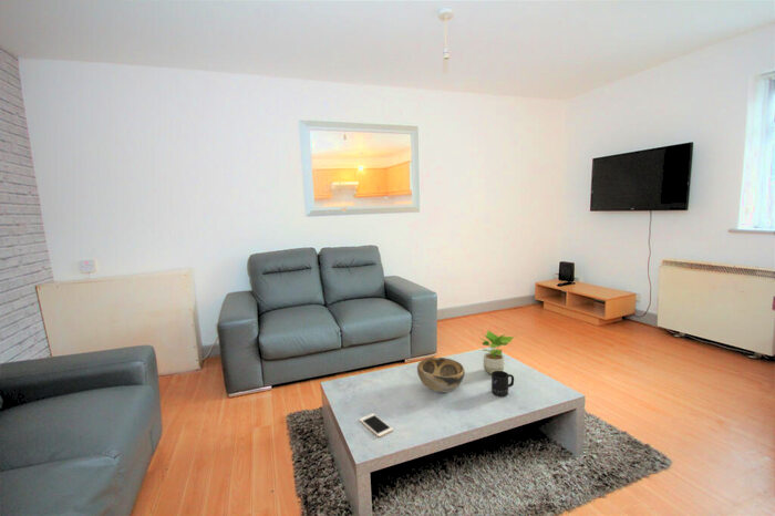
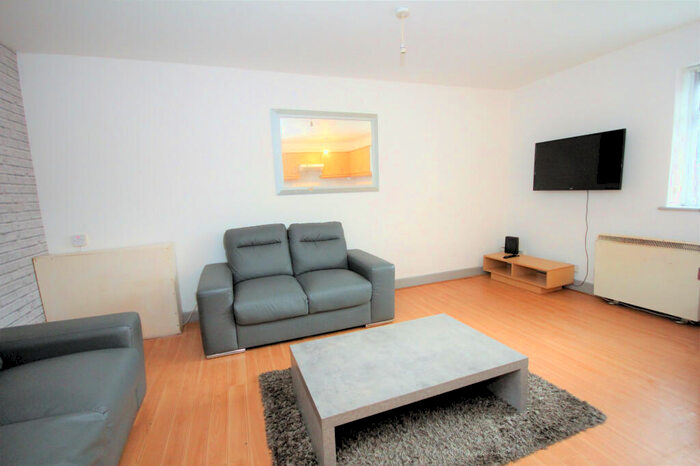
- cell phone [359,412,394,437]
- potted plant [479,329,515,375]
- mug [490,370,515,398]
- decorative bowl [416,357,466,393]
